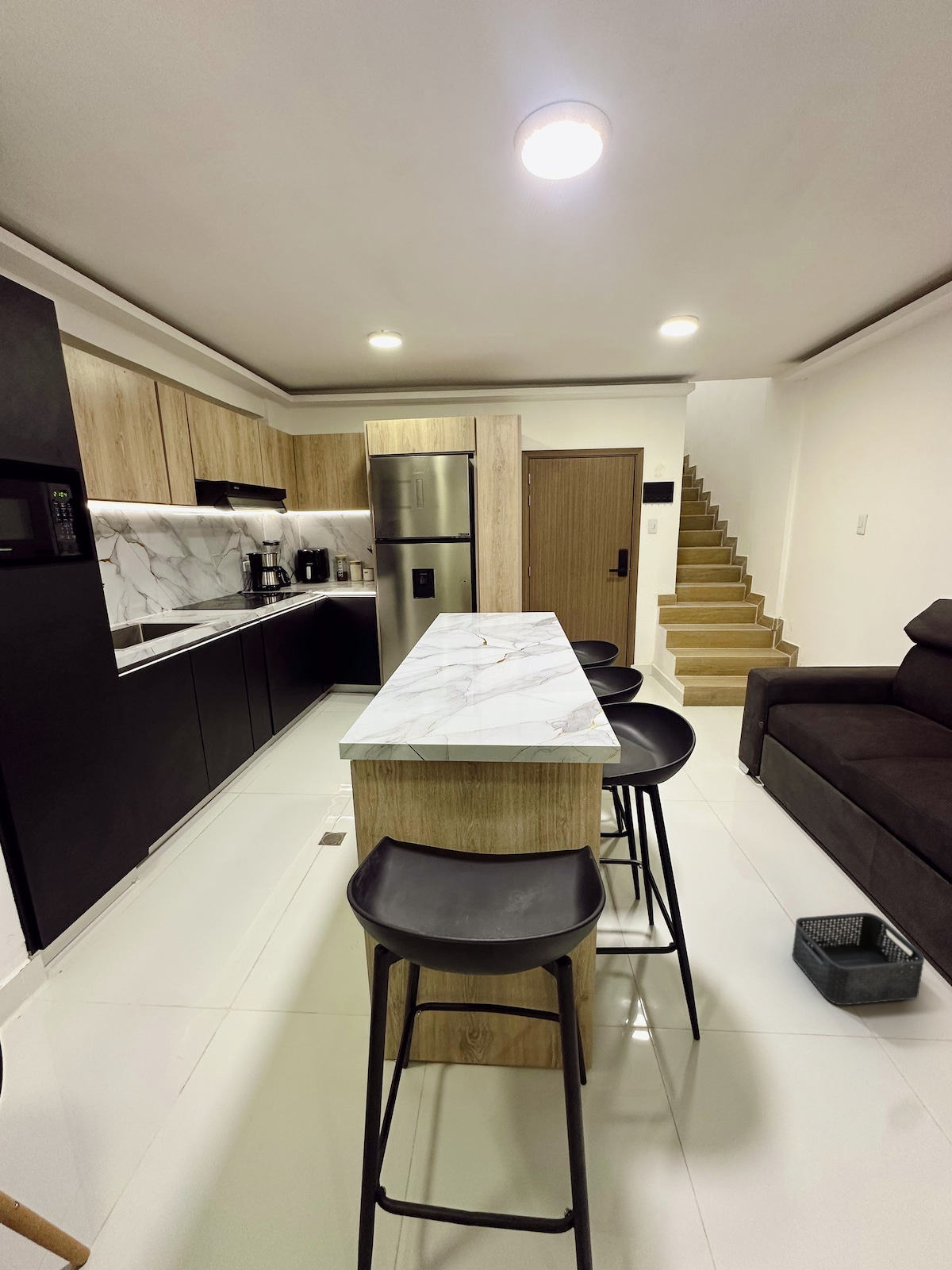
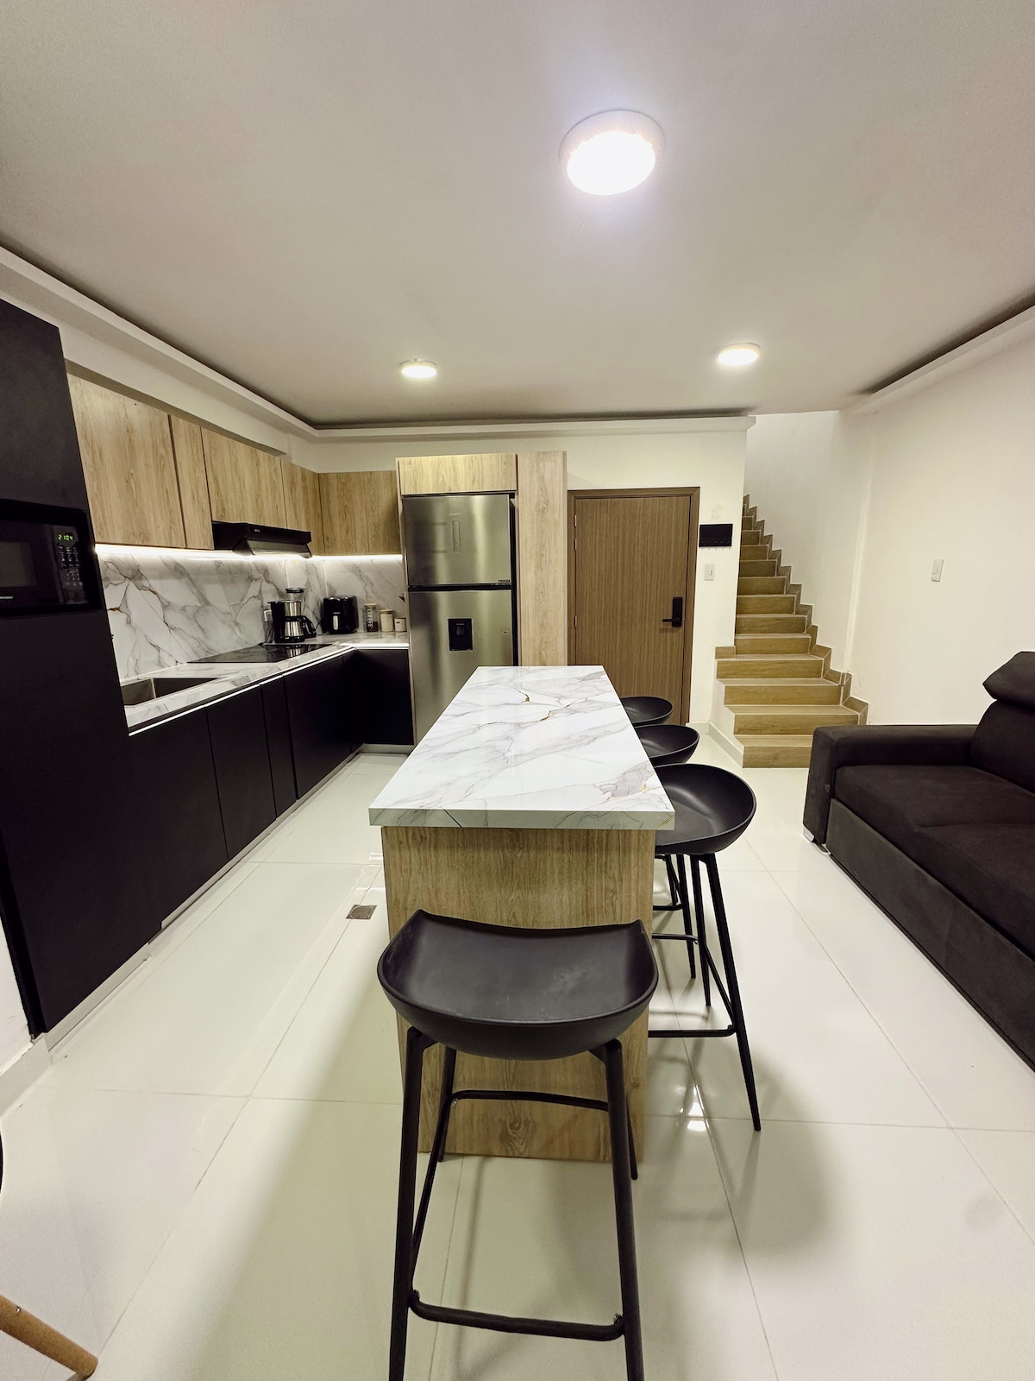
- storage bin [792,912,925,1006]
